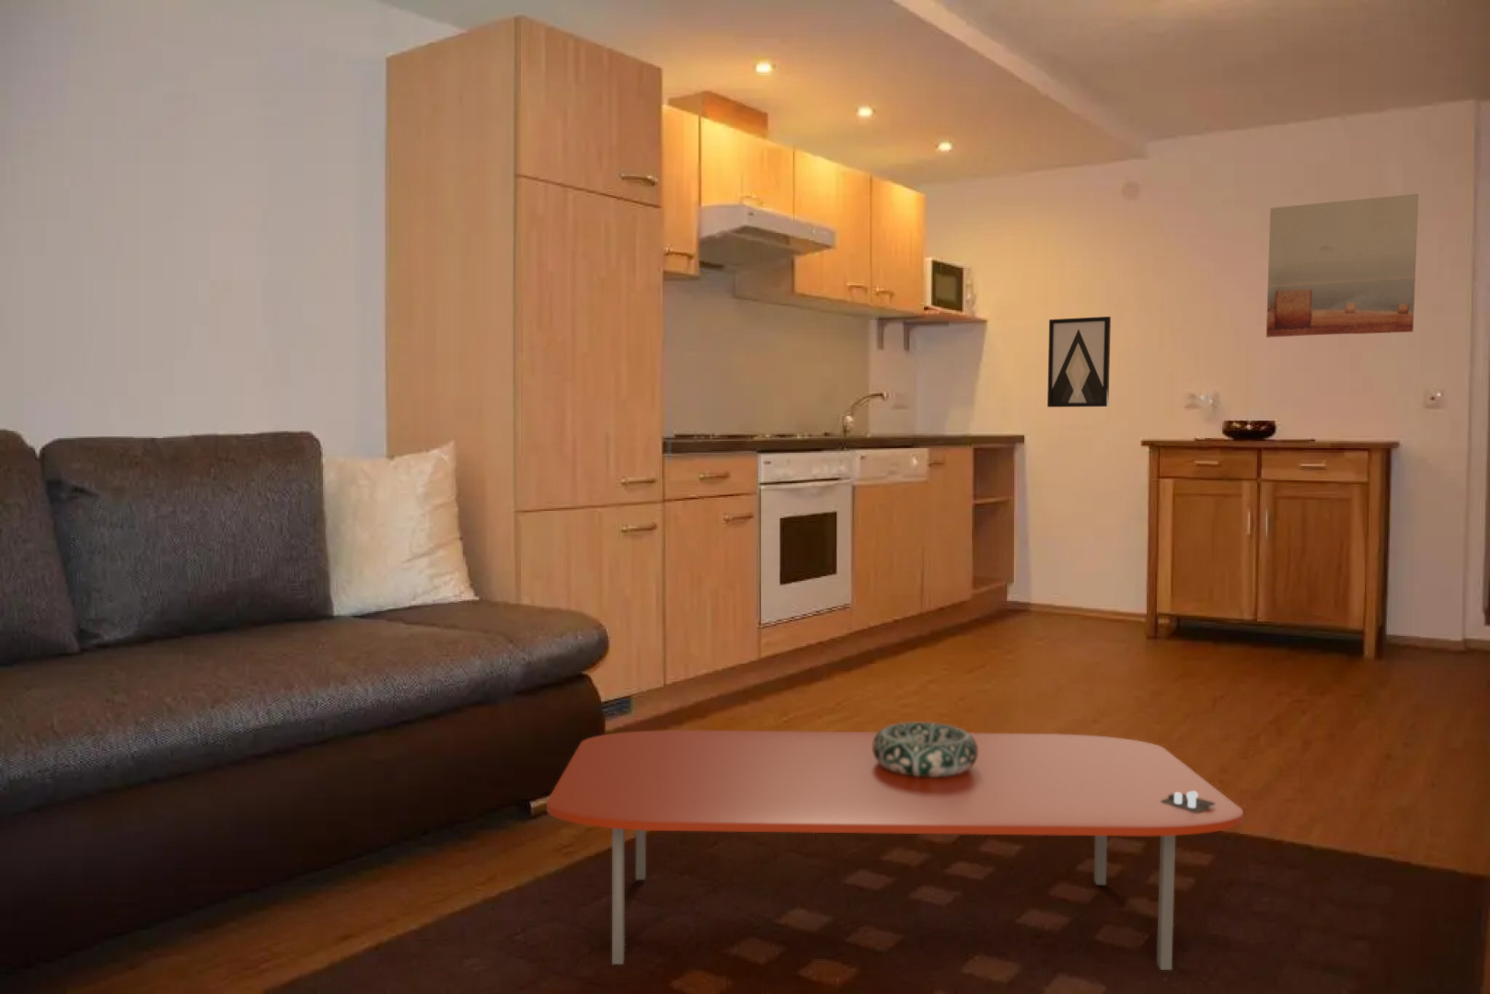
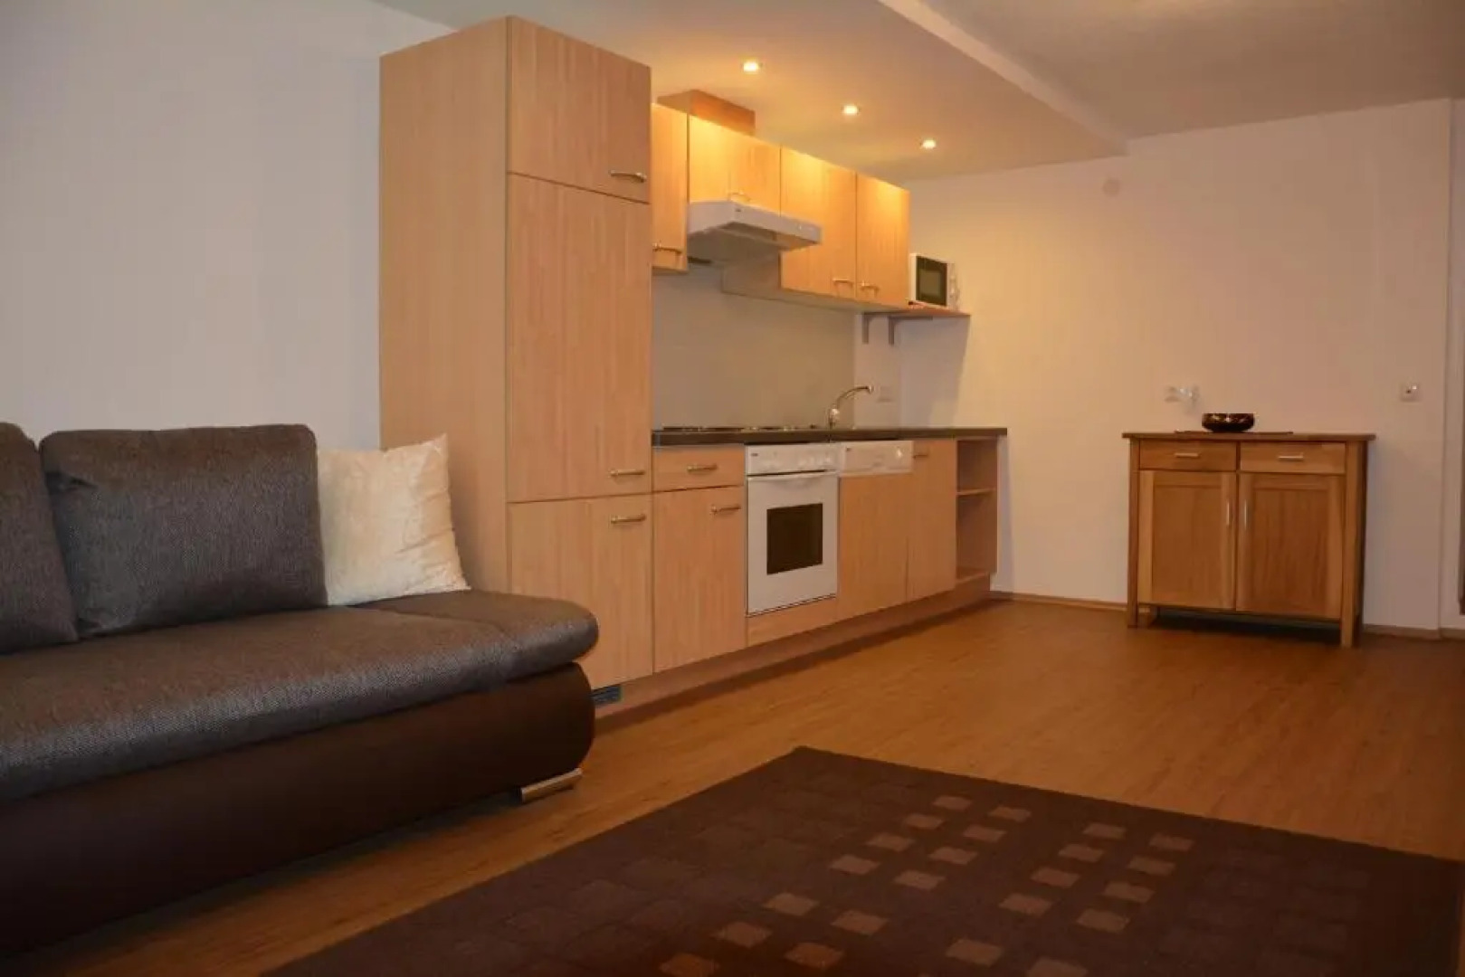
- wall art [1266,193,1419,338]
- coffee table [546,729,1245,971]
- wall art [1046,316,1112,408]
- candle [1160,791,1216,813]
- decorative bowl [872,721,977,777]
